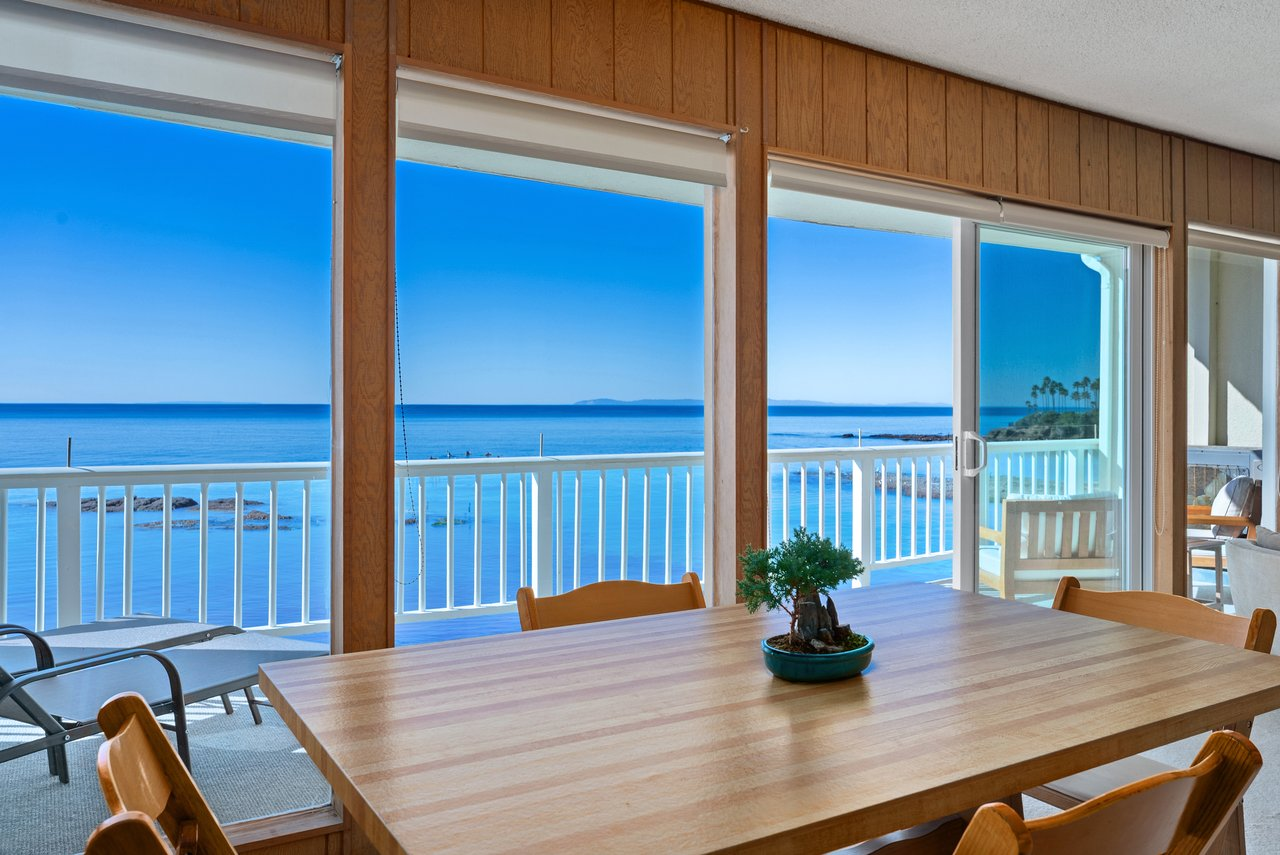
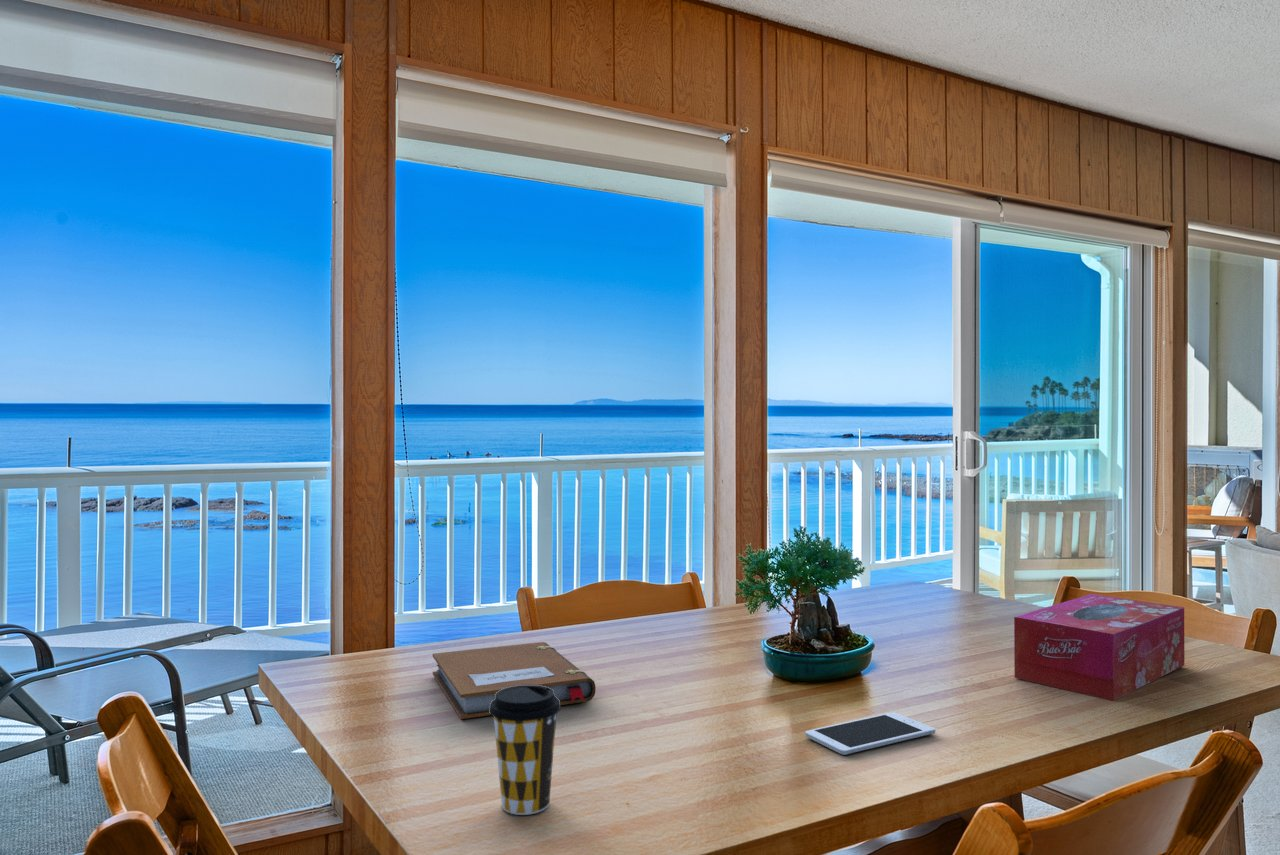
+ tissue box [1013,593,1185,702]
+ cell phone [804,711,936,756]
+ coffee cup [489,685,562,816]
+ notebook [432,641,596,720]
